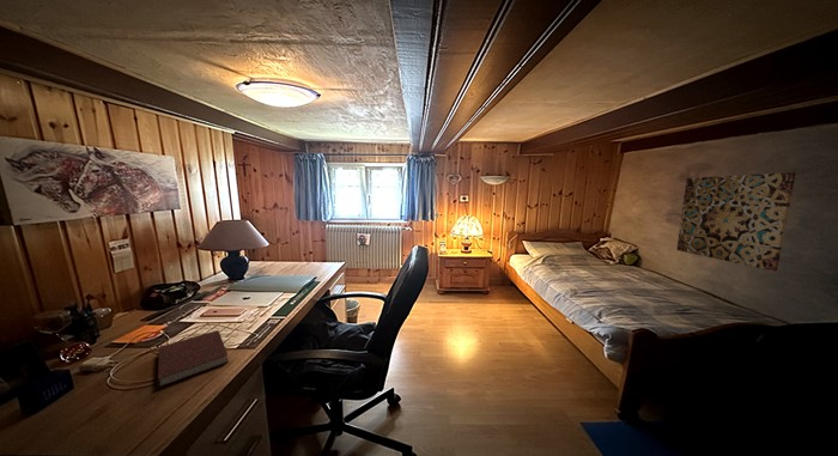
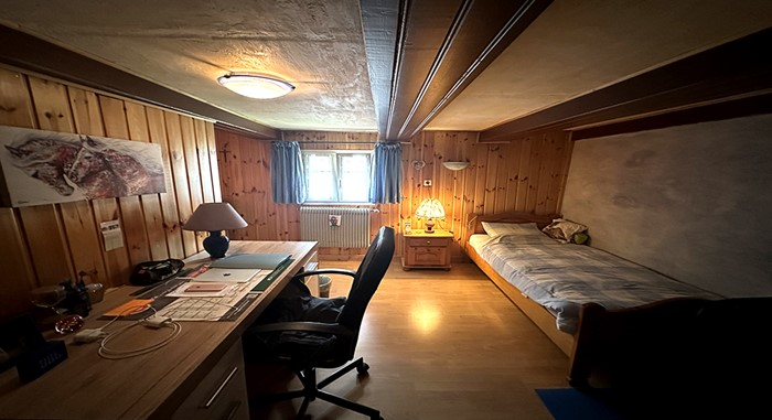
- notebook [157,329,230,389]
- wall art [675,171,797,272]
